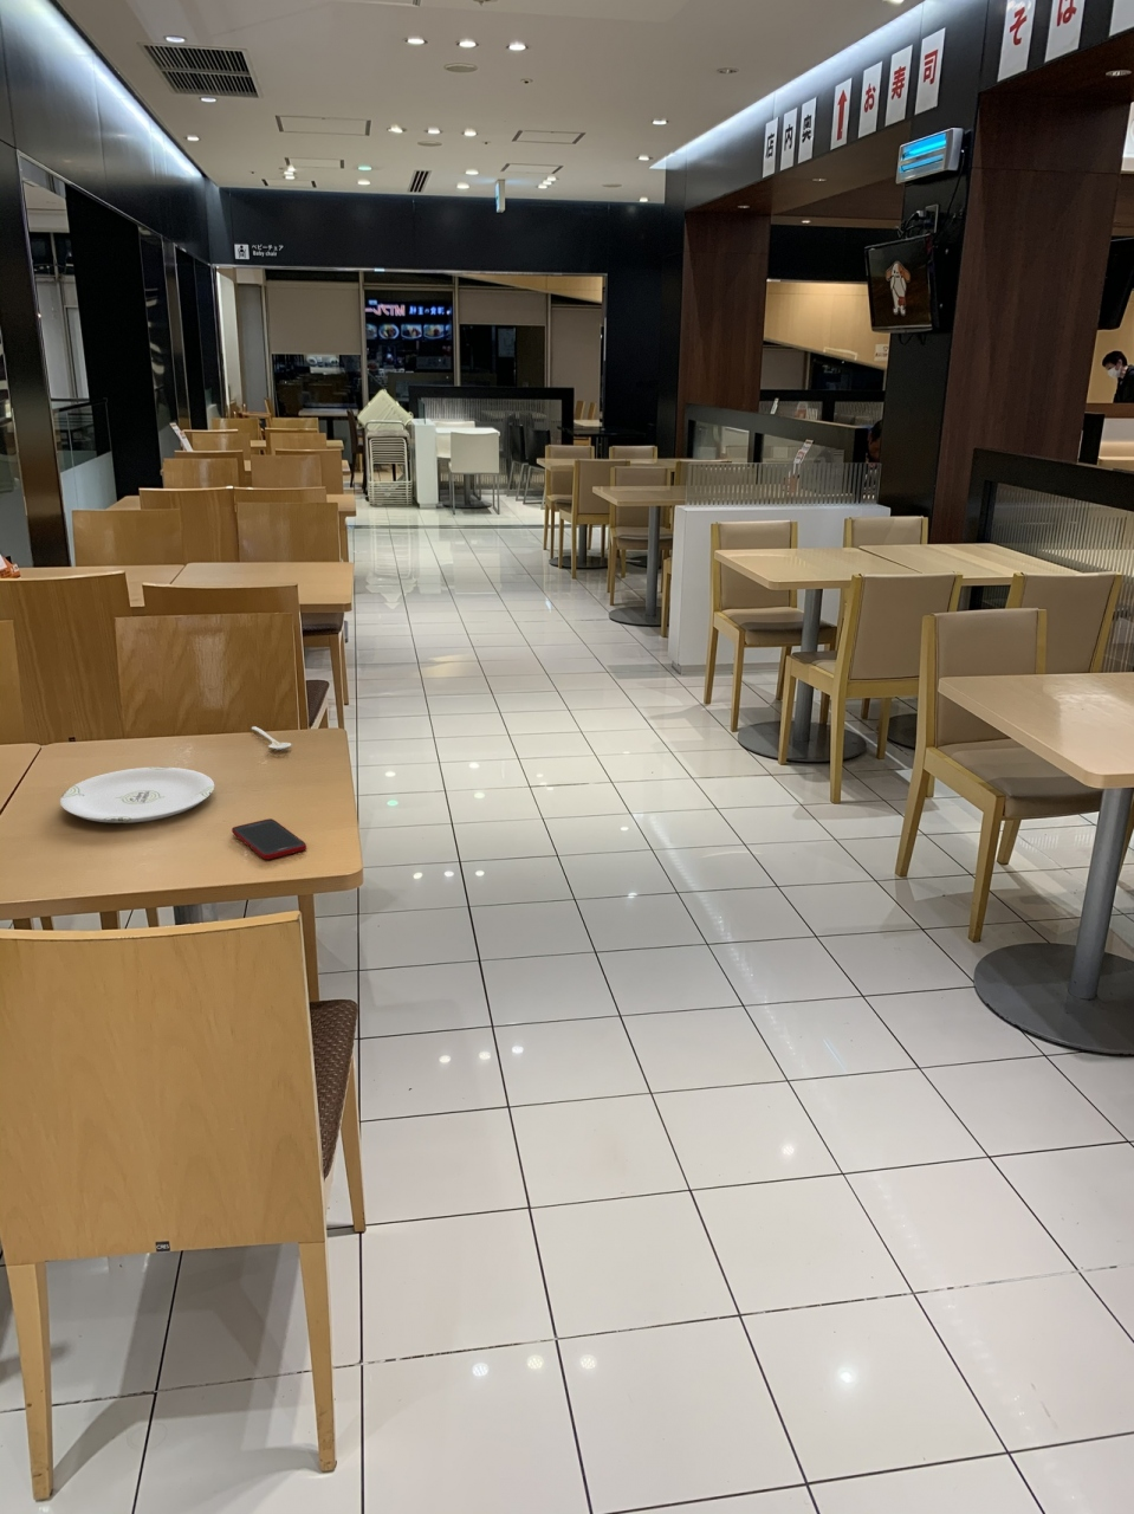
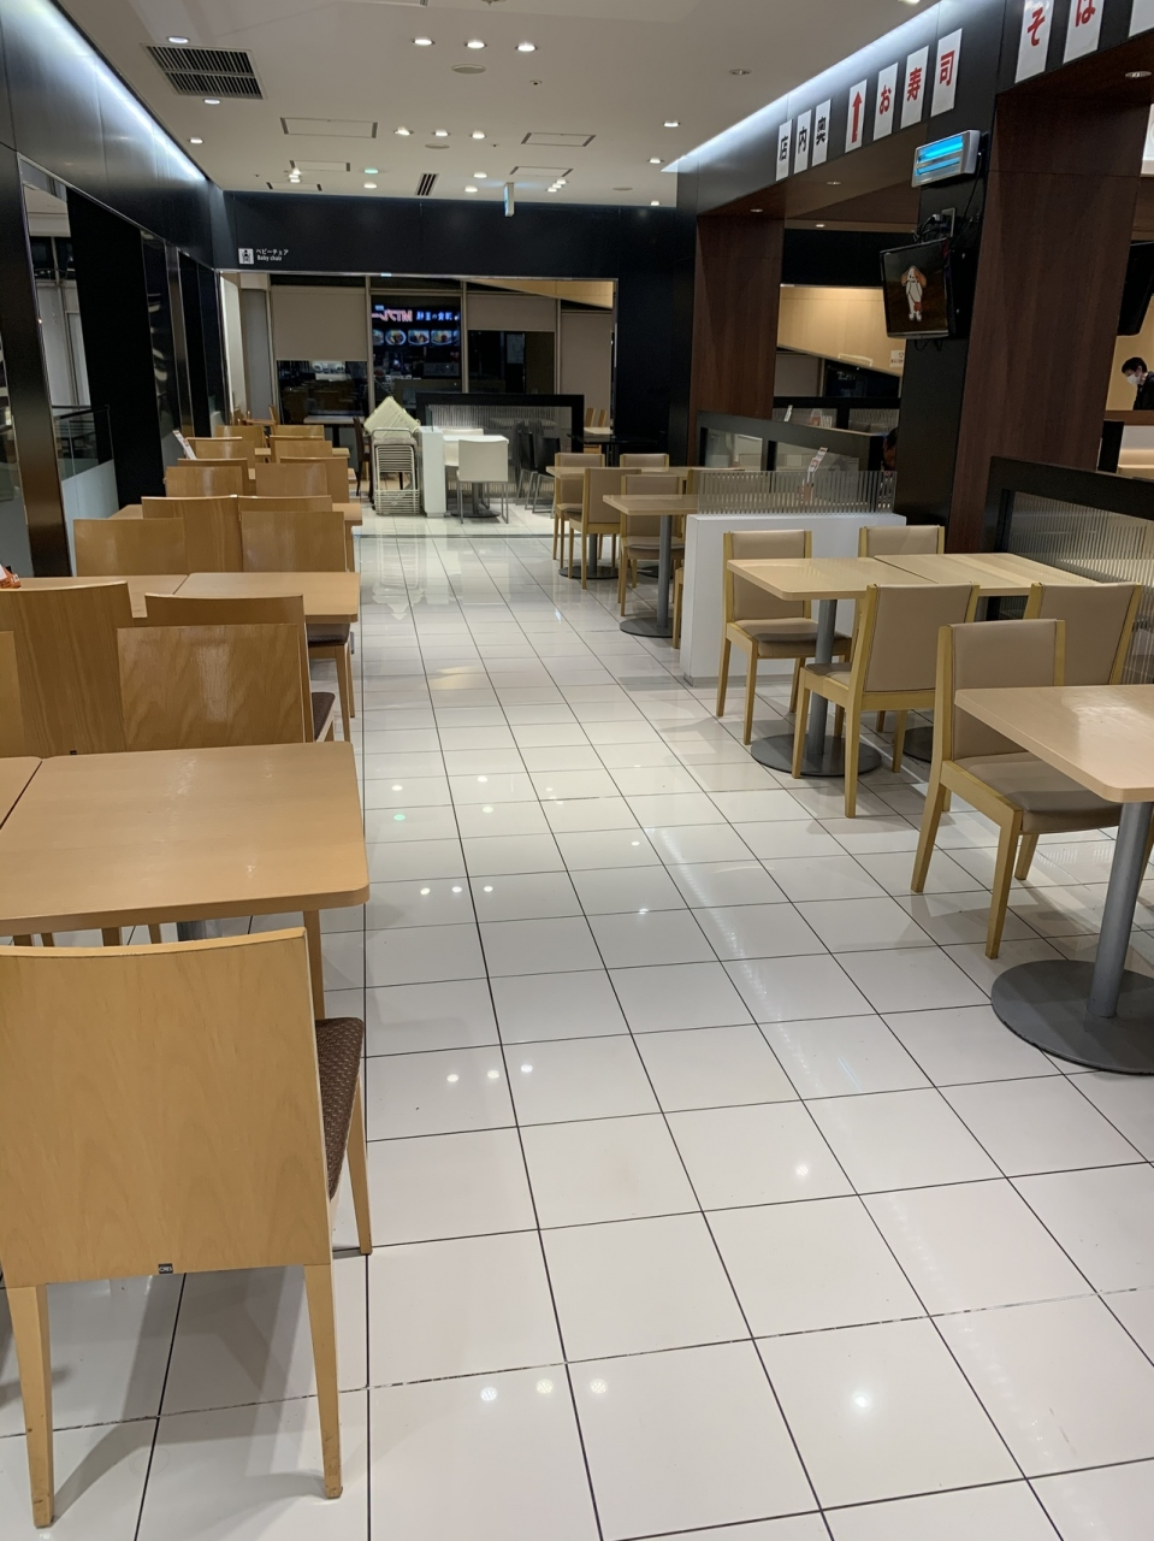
- stirrer [250,725,292,750]
- plate [60,766,216,824]
- cell phone [231,817,307,860]
